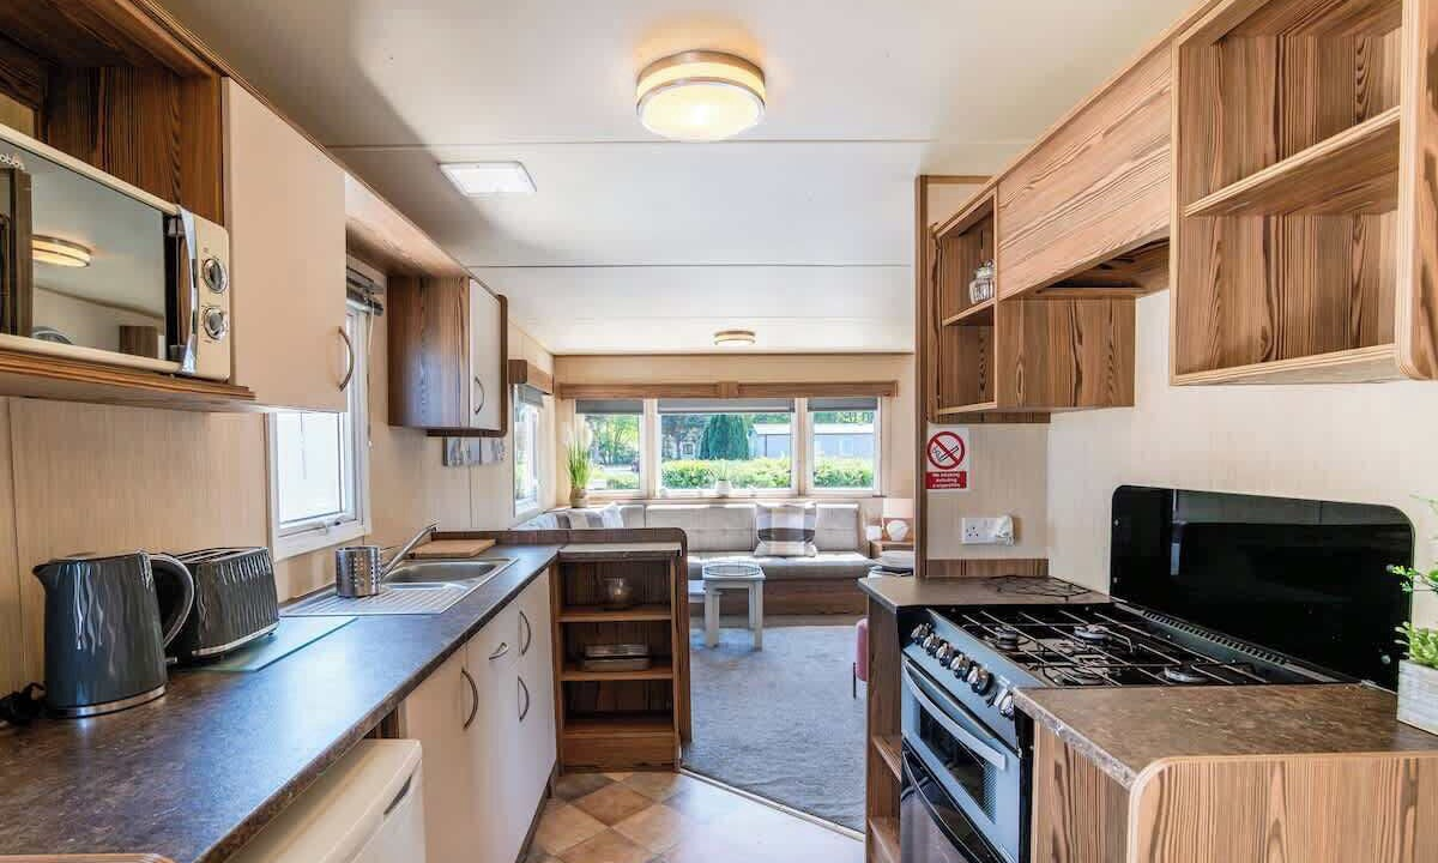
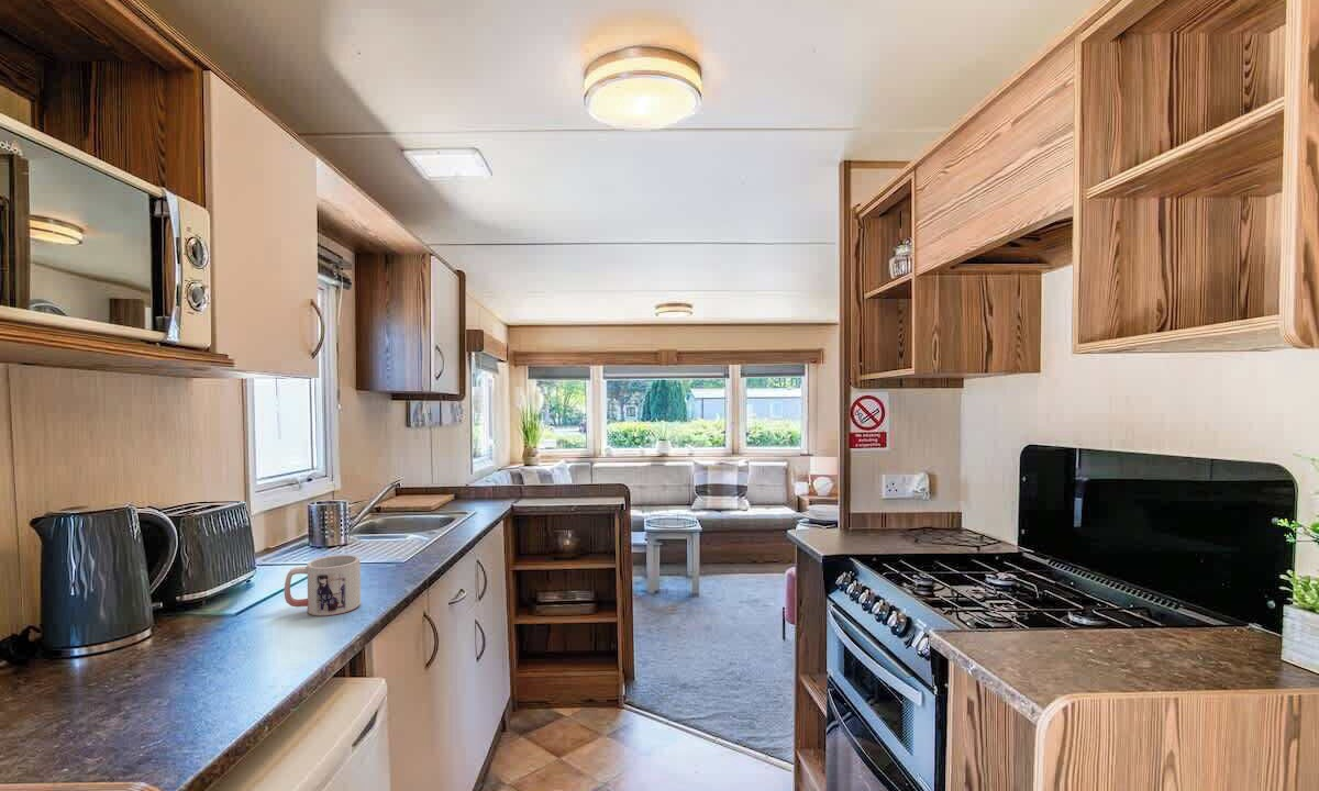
+ mug [284,554,362,617]
